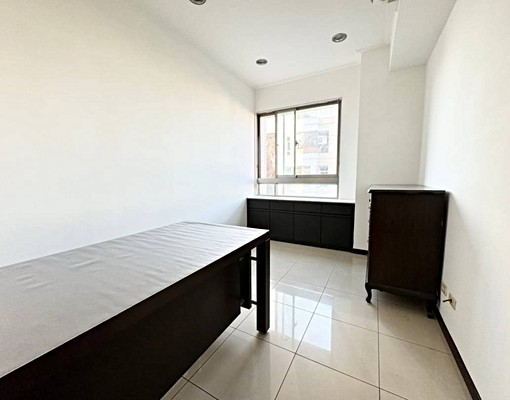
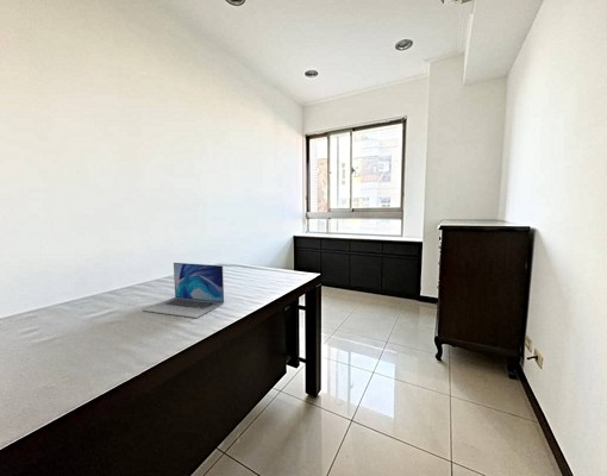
+ laptop [142,262,225,319]
